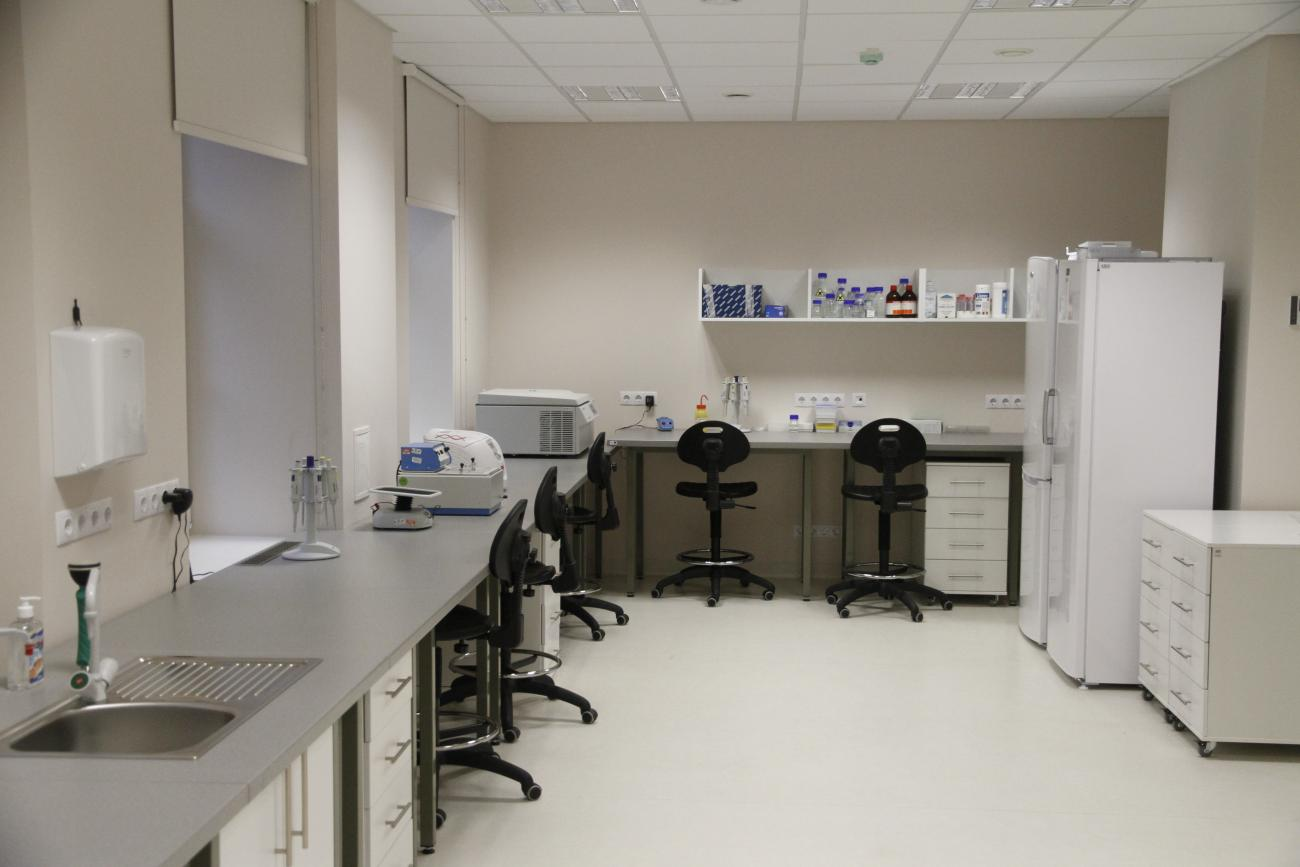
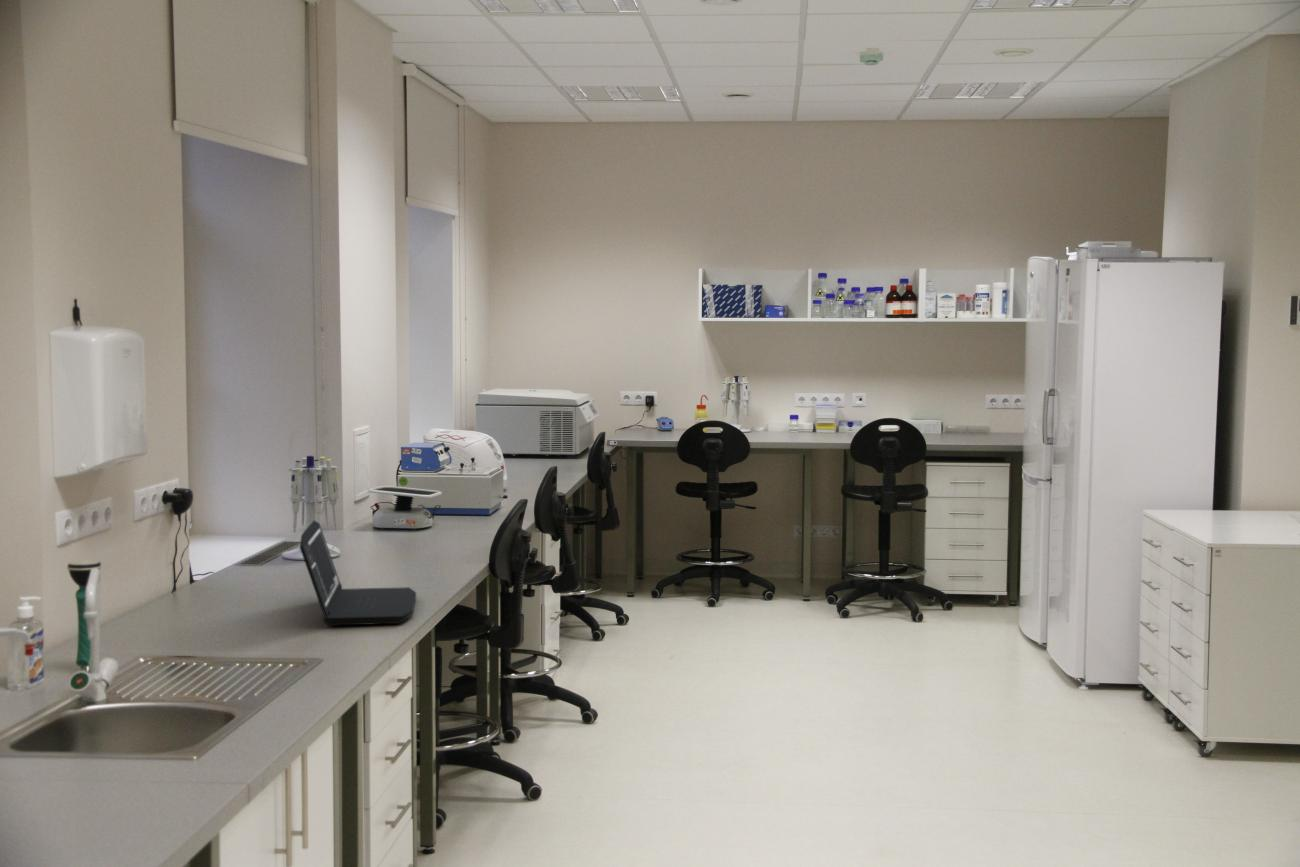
+ laptop [299,519,417,627]
